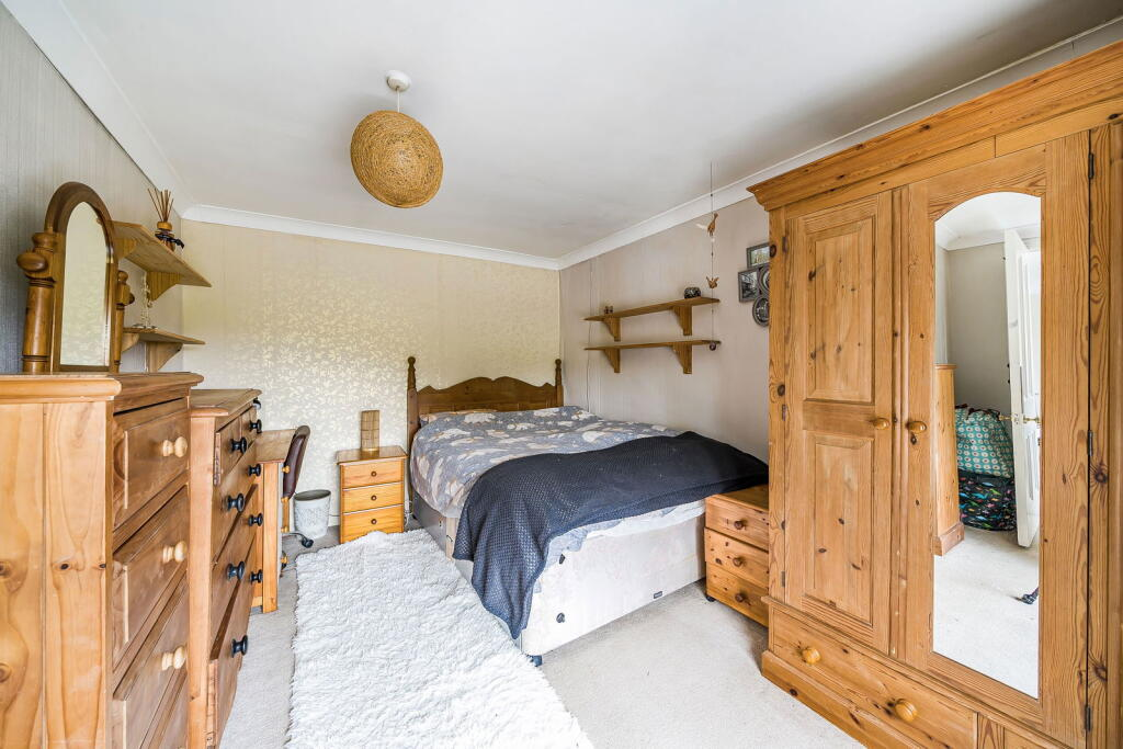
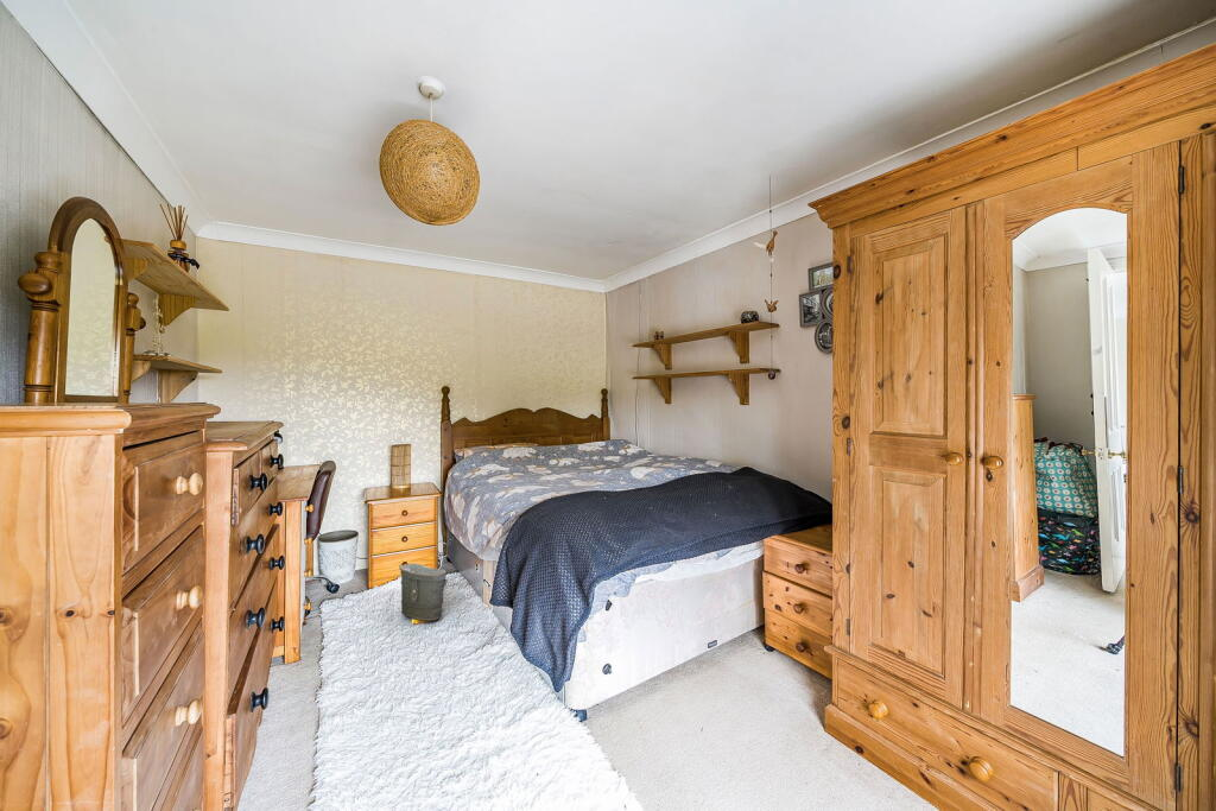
+ bag [398,563,449,626]
